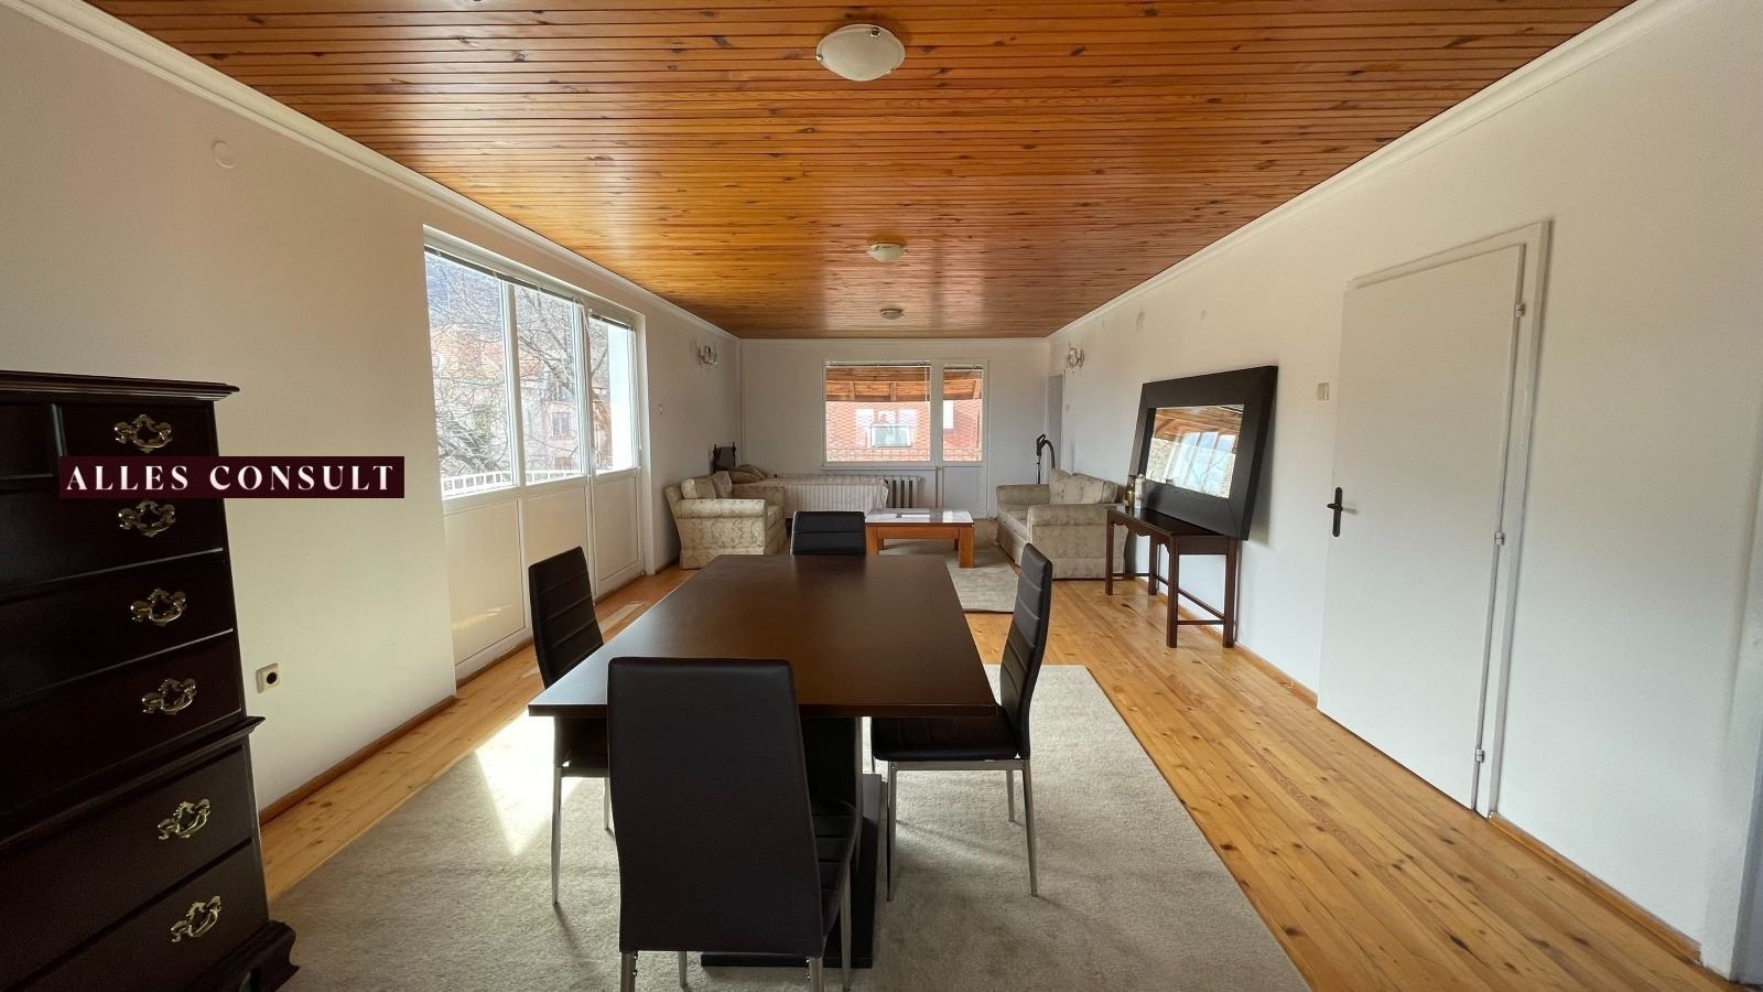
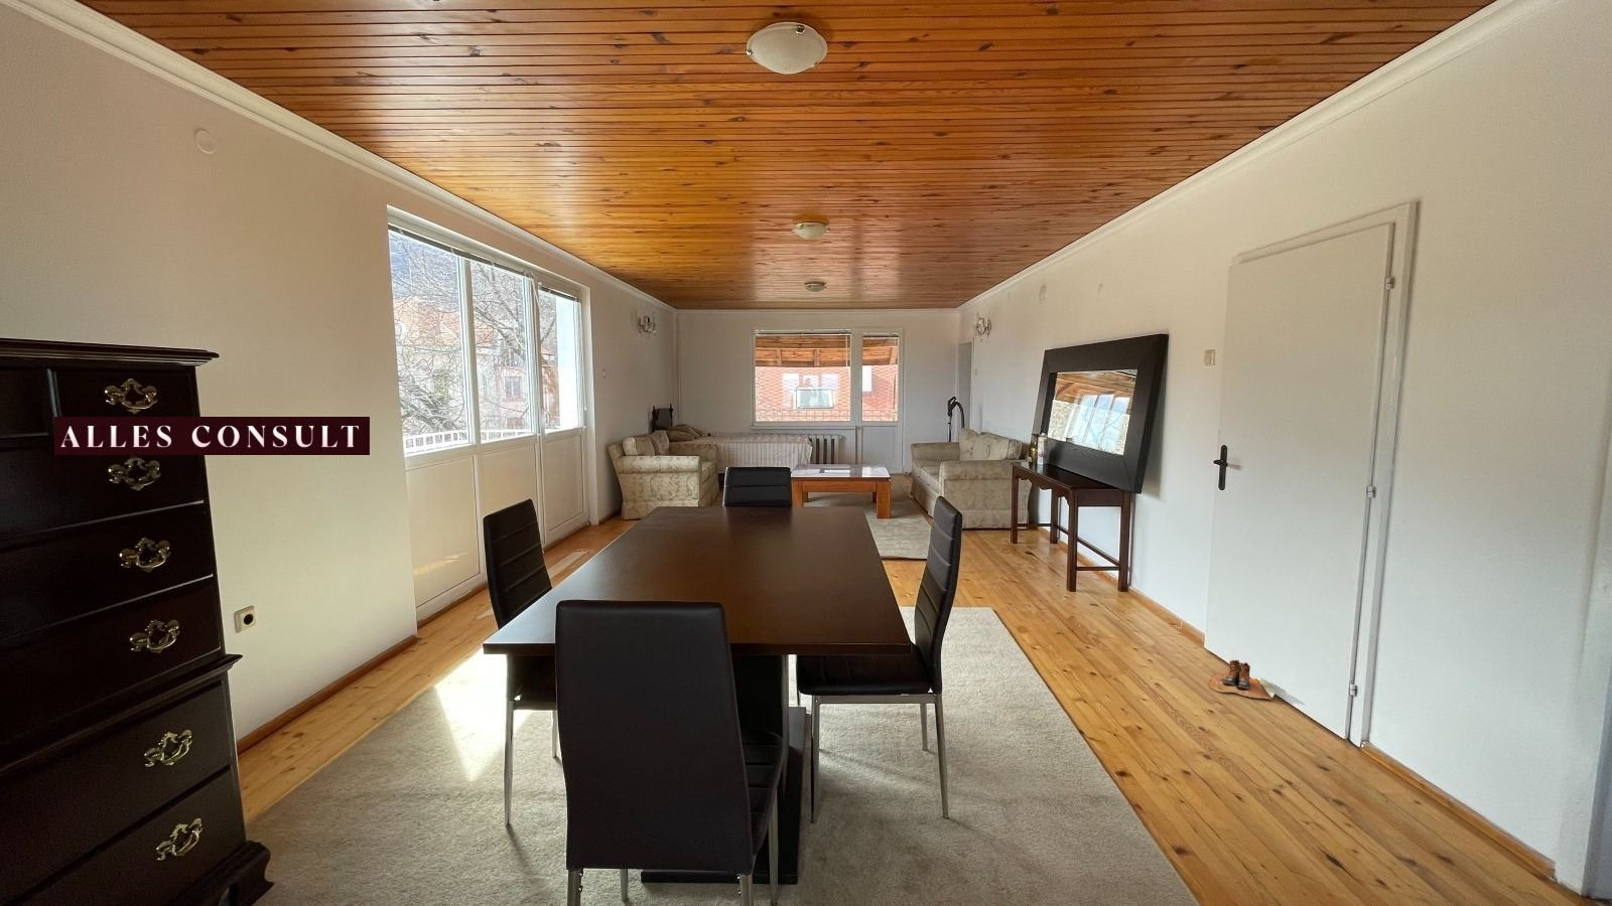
+ boots [1208,659,1275,700]
